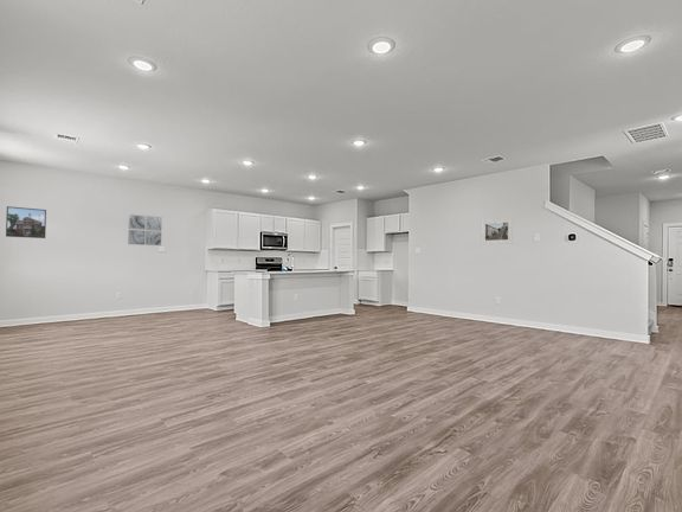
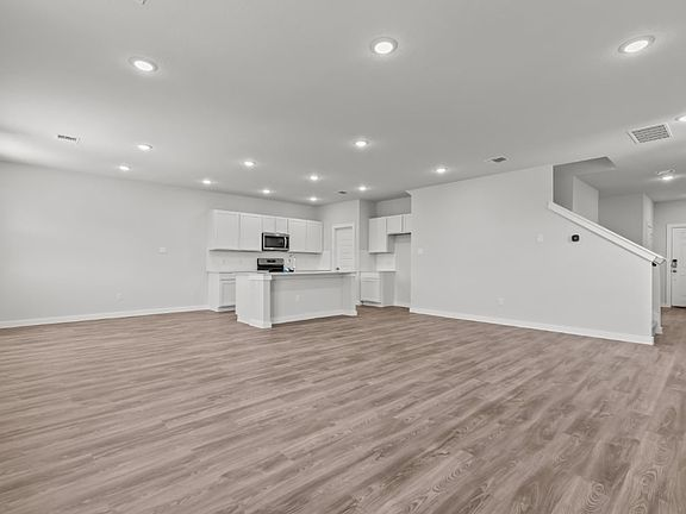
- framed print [5,205,47,239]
- wall art [127,213,163,247]
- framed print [481,217,514,245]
